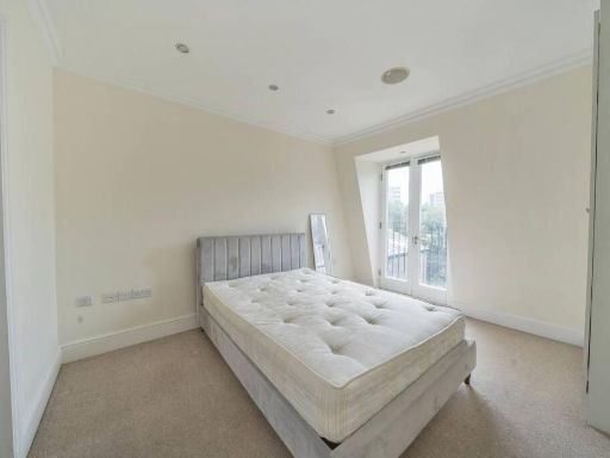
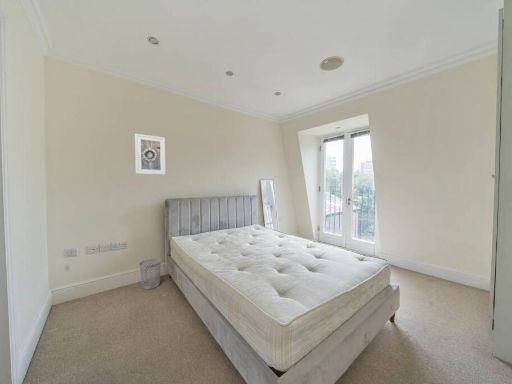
+ wastebasket [138,258,162,290]
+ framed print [134,133,167,176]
